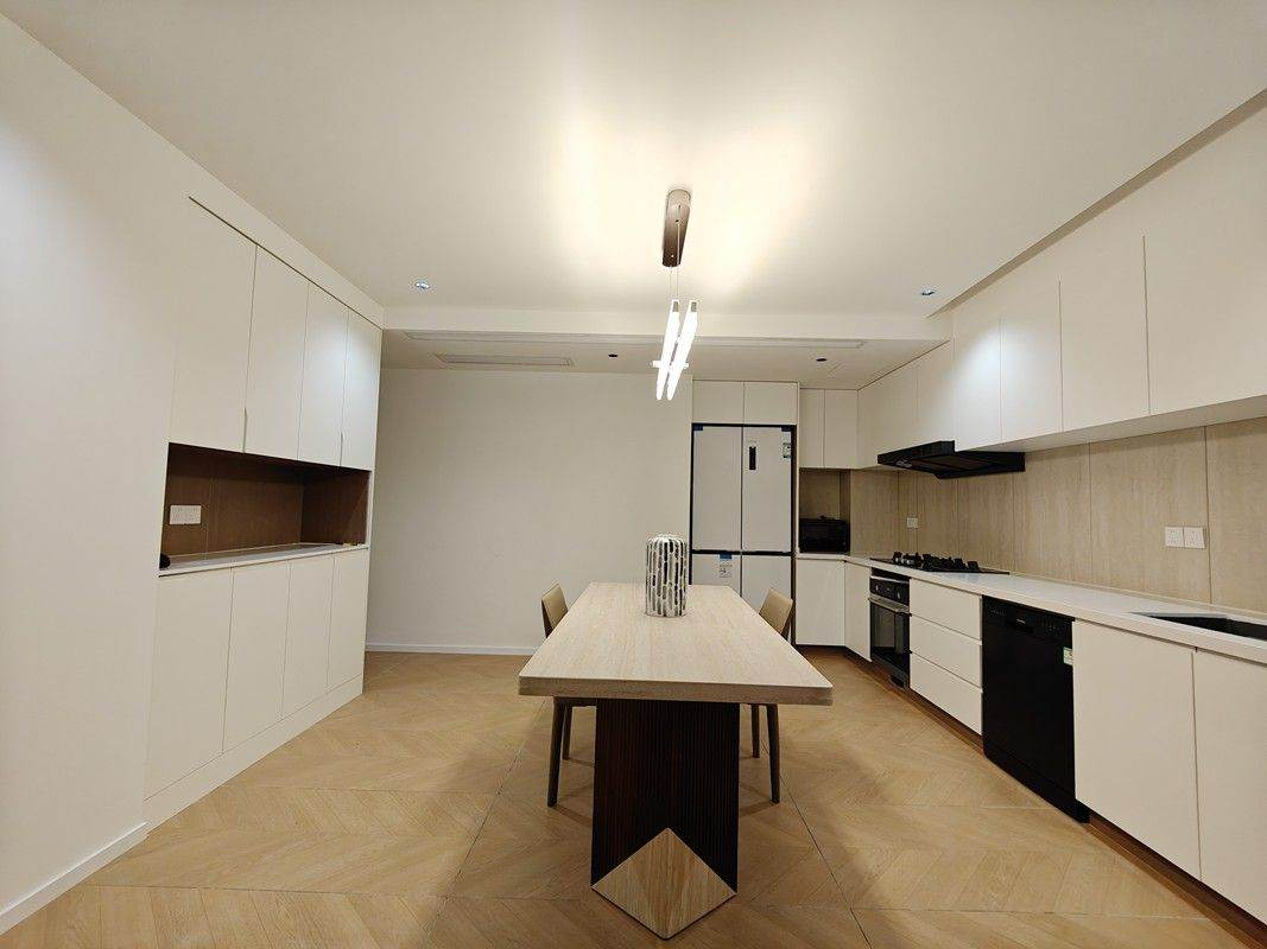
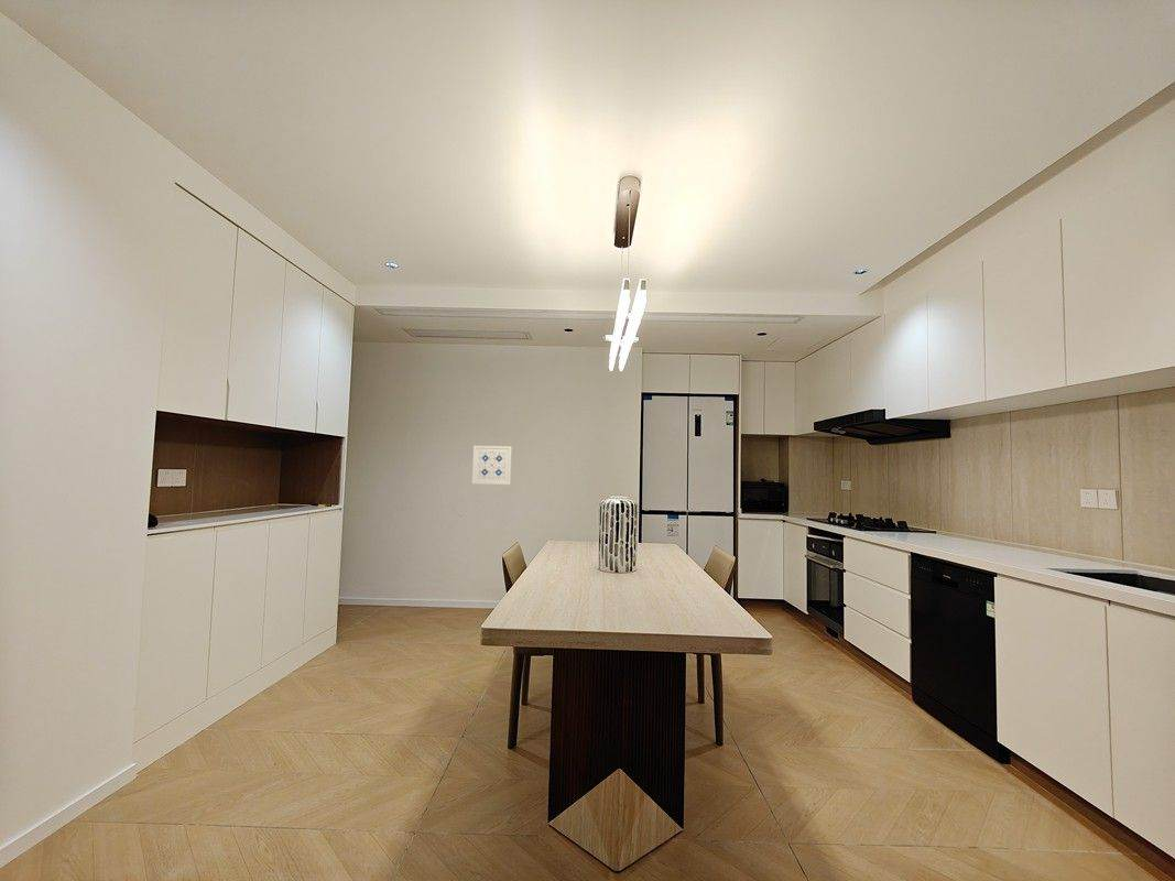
+ wall art [471,445,513,486]
